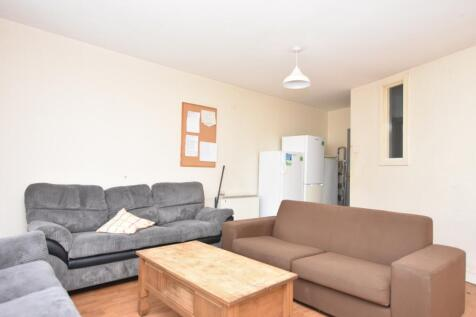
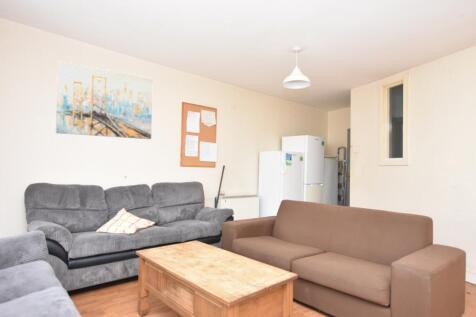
+ wall art [55,61,154,140]
